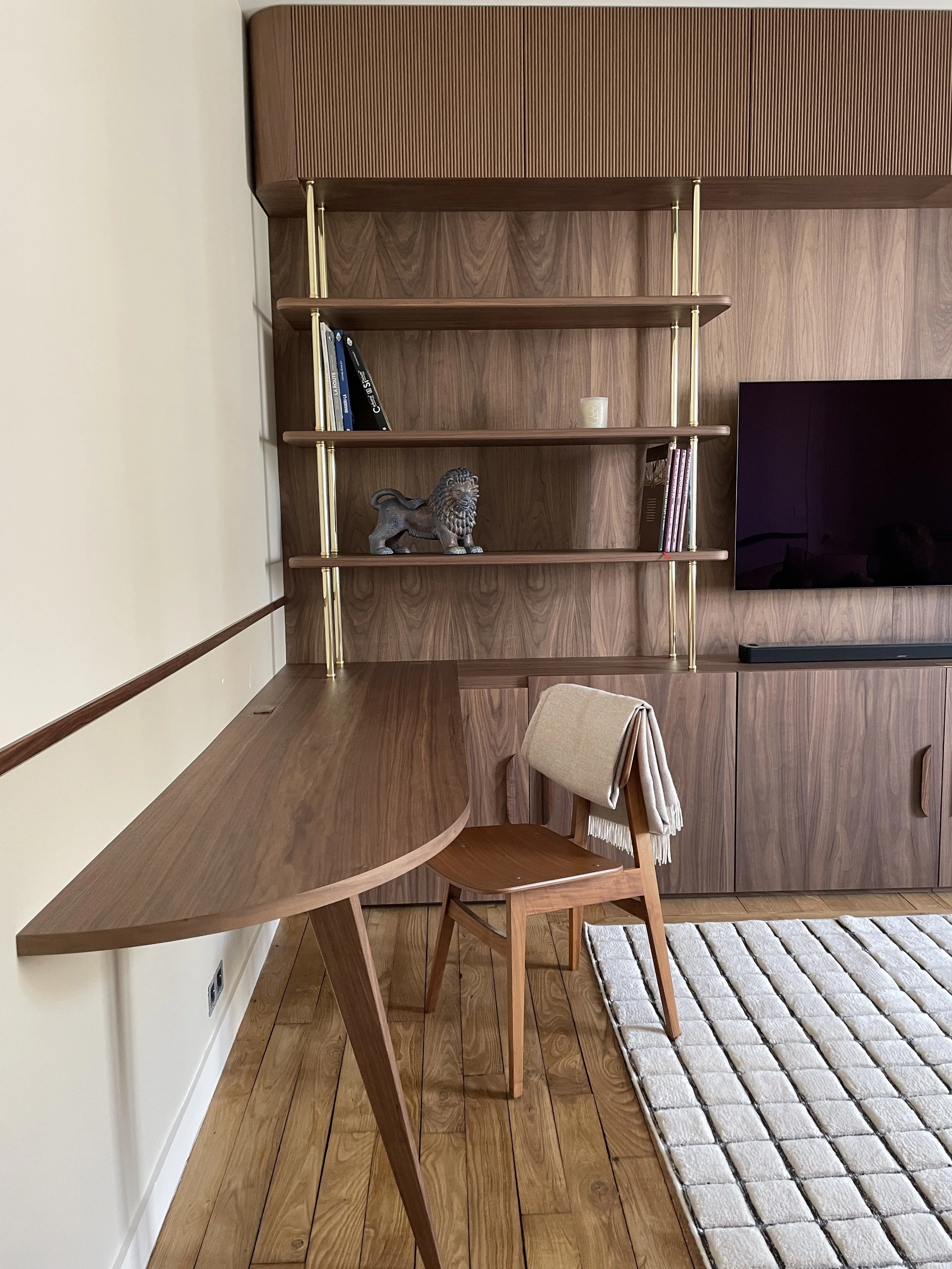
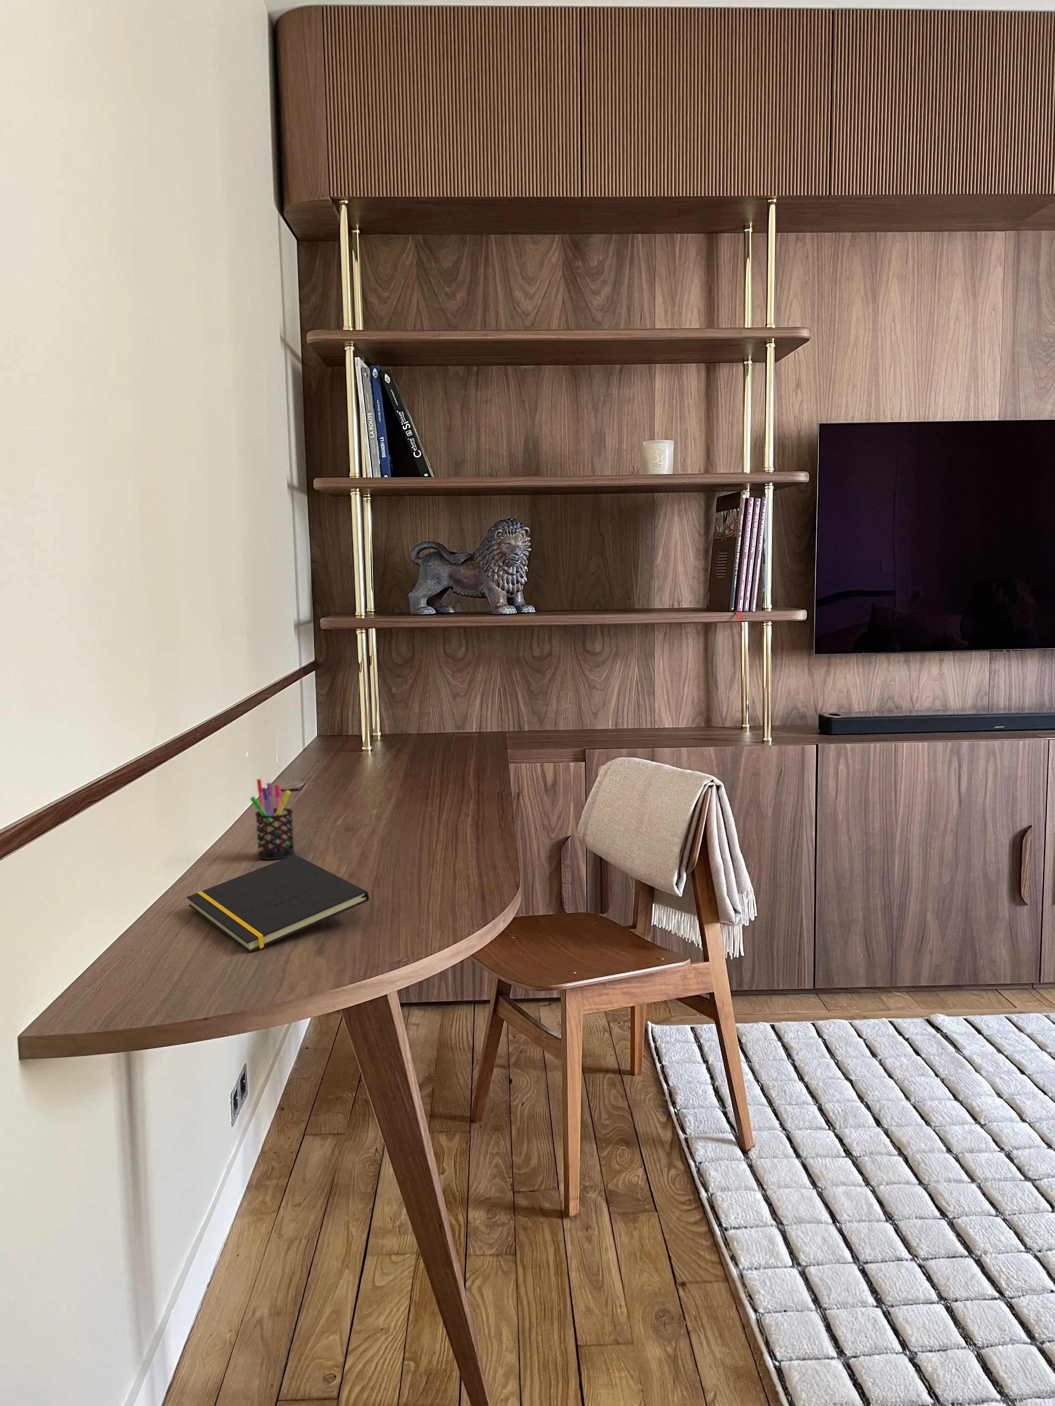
+ notepad [186,854,370,953]
+ pen holder [249,778,296,860]
